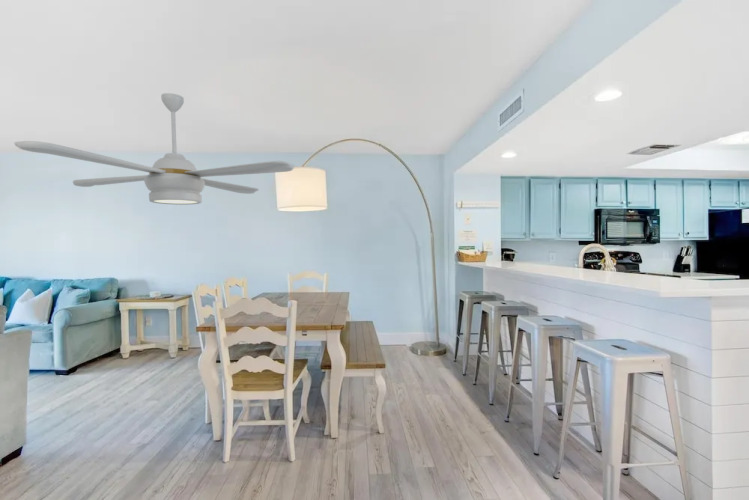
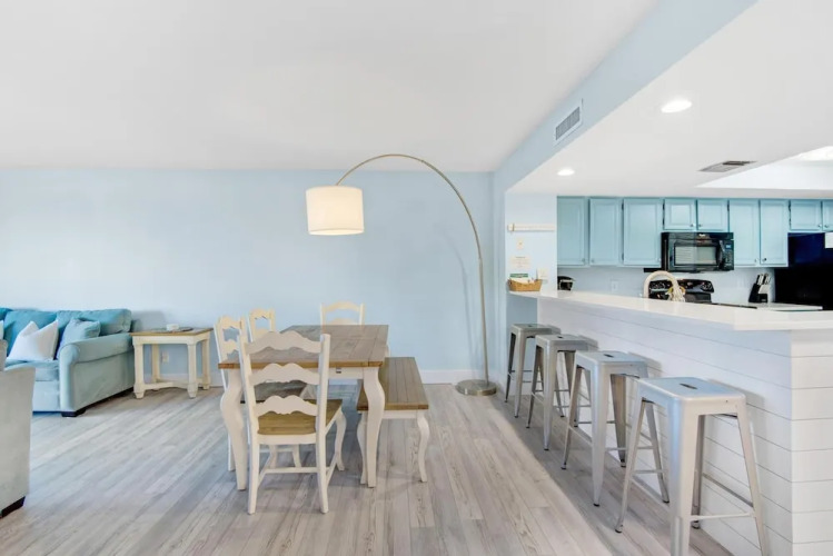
- ceiling fan [13,92,295,206]
